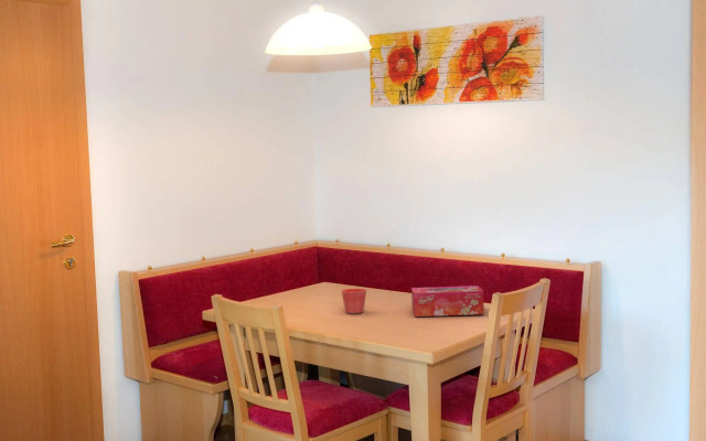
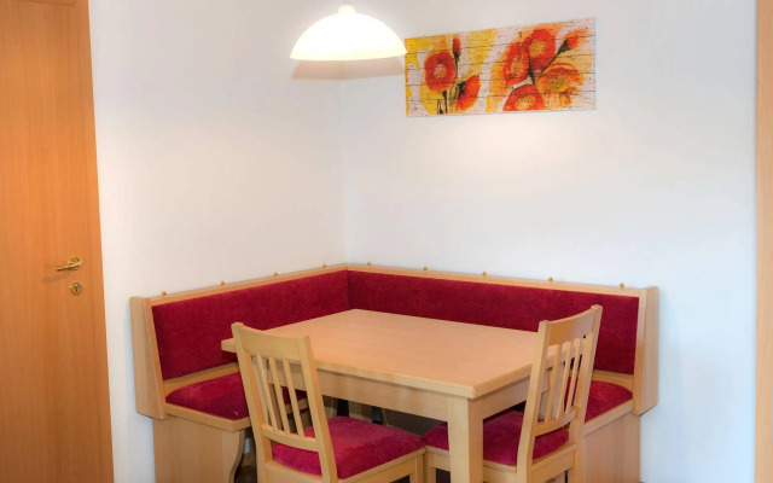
- tissue box [410,284,485,318]
- flower pot [341,288,367,314]
